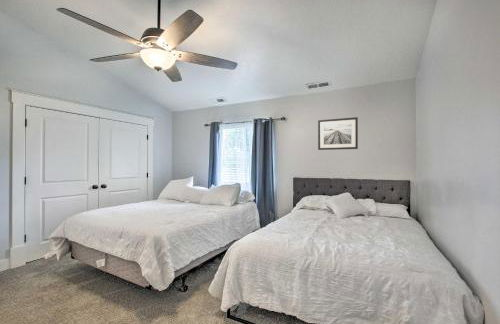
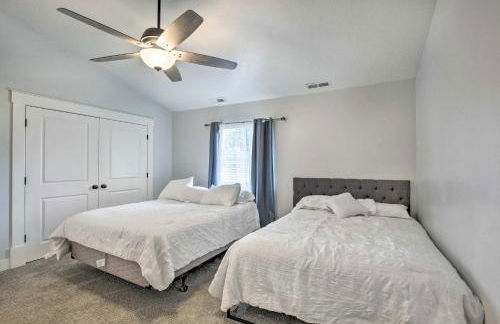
- wall art [317,116,359,151]
